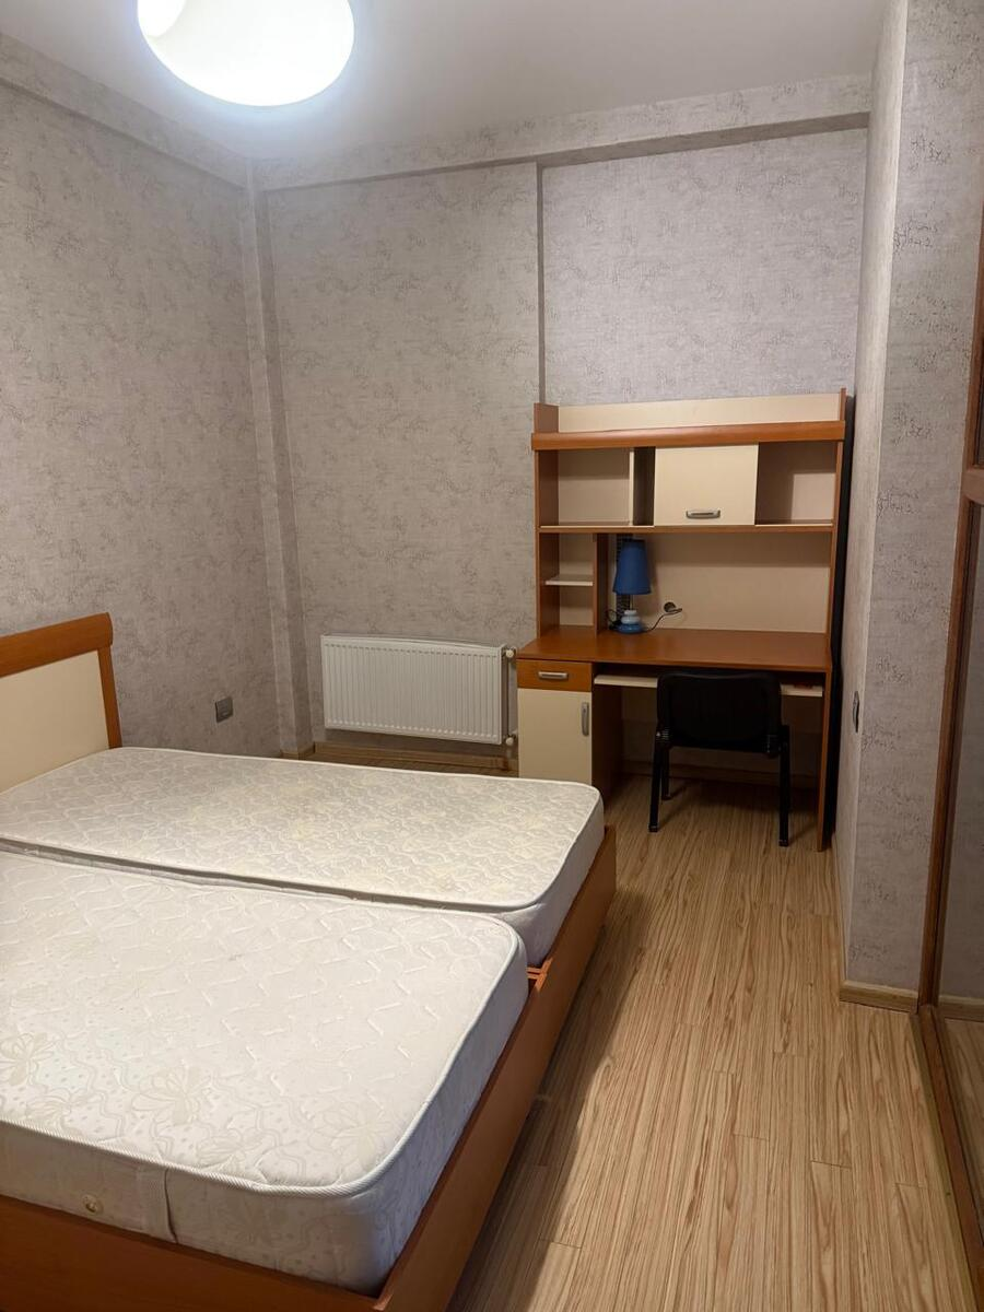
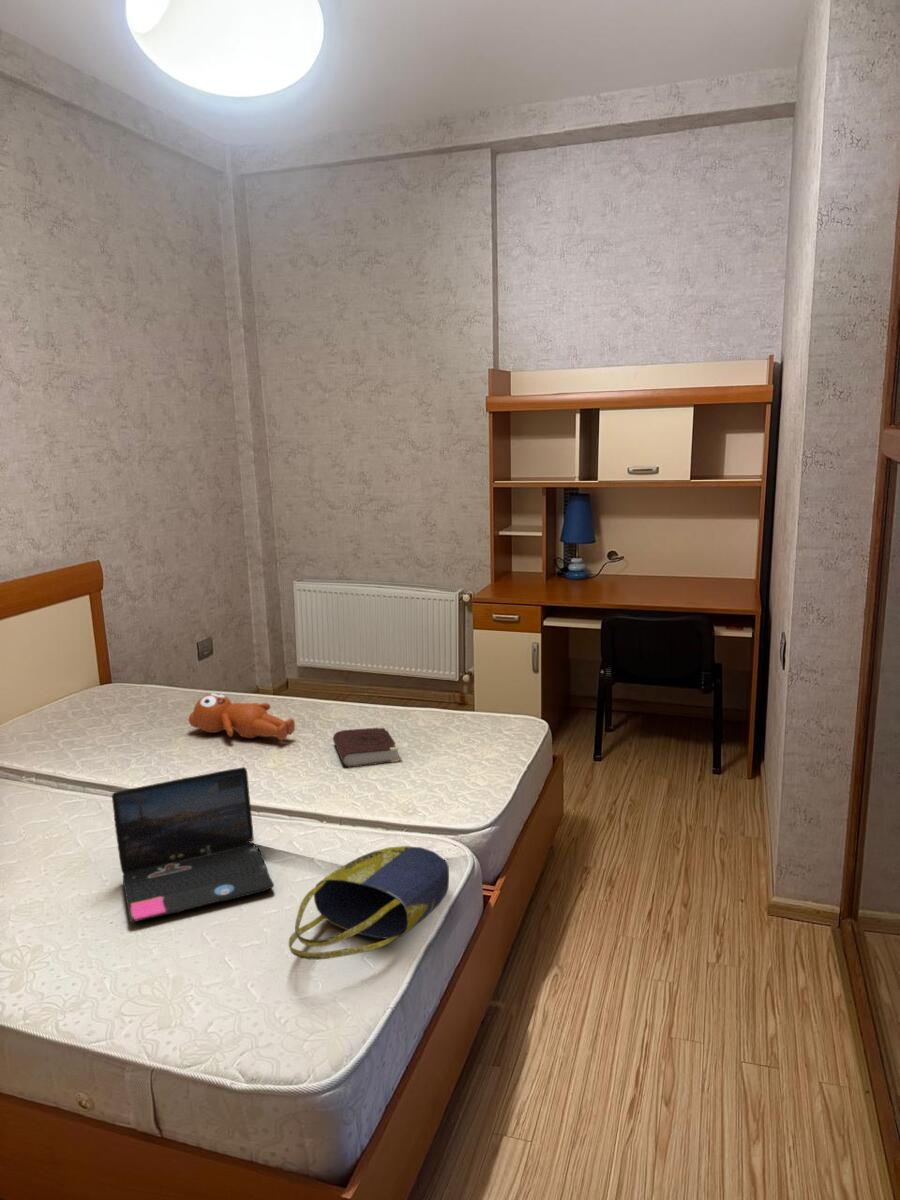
+ teddy bear [188,692,296,741]
+ tote bag [288,845,450,961]
+ laptop [111,766,275,924]
+ book [332,726,401,769]
